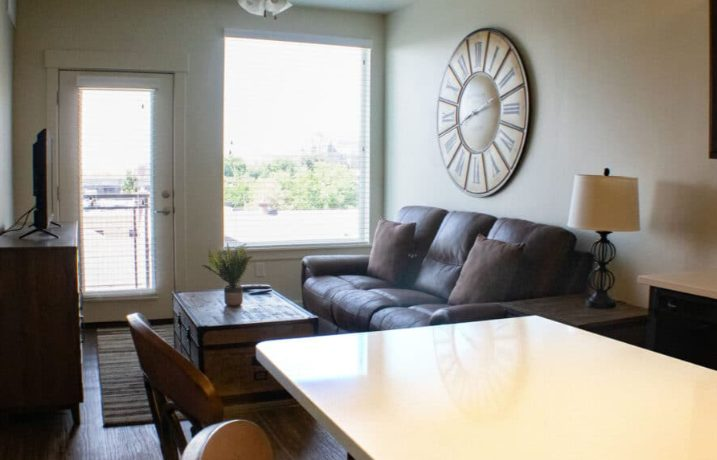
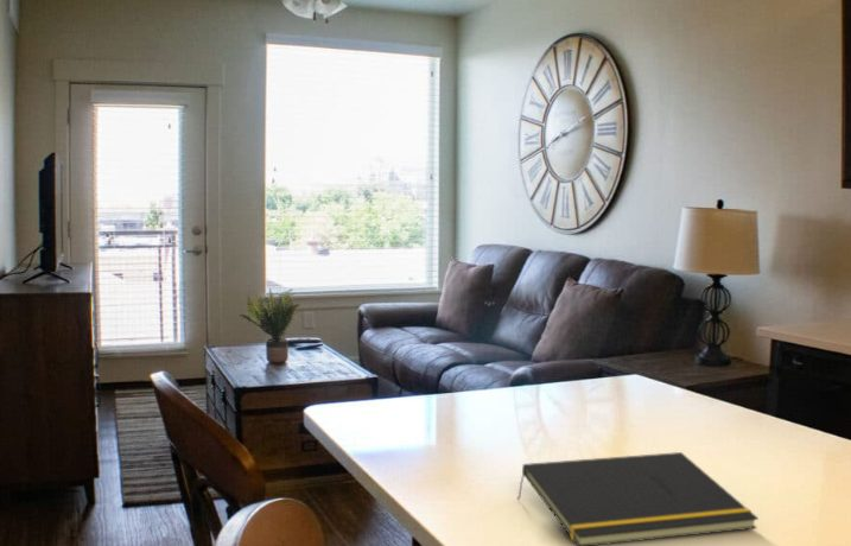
+ notepad [516,451,760,546]
